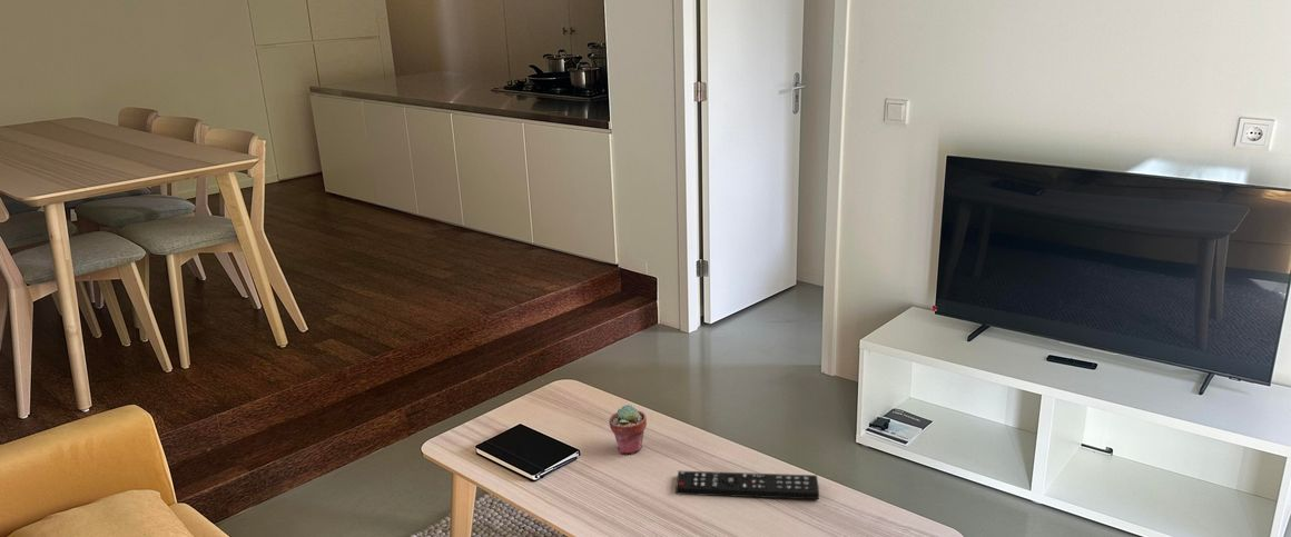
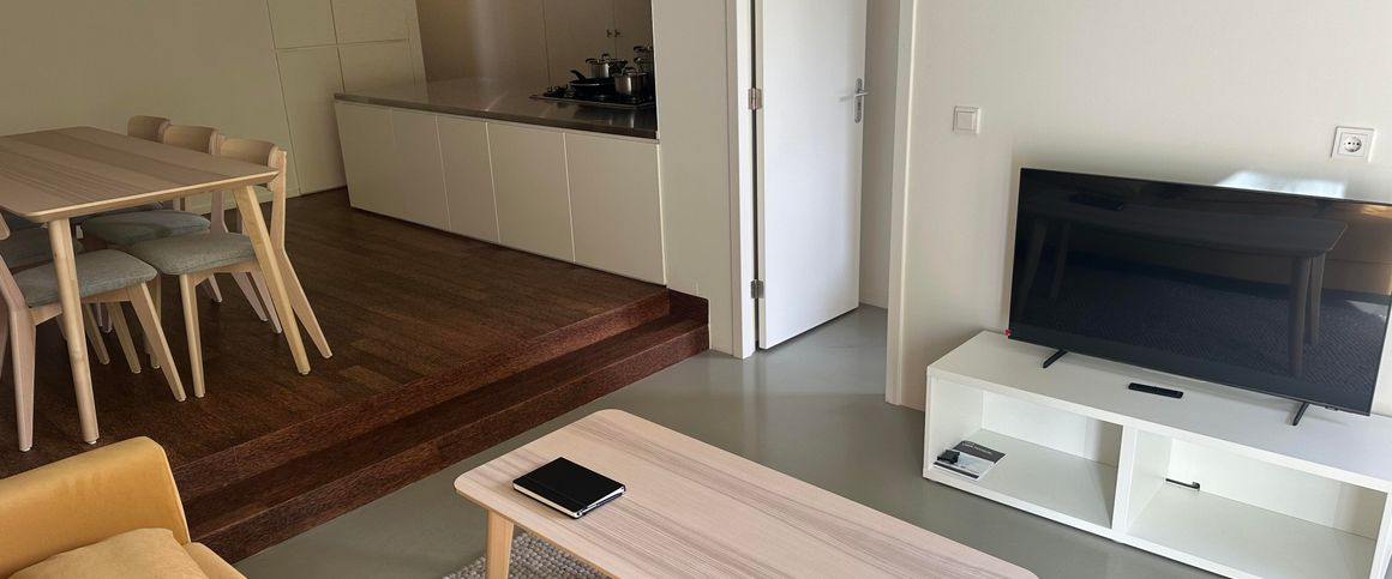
- remote control [674,470,820,500]
- potted succulent [608,404,648,456]
